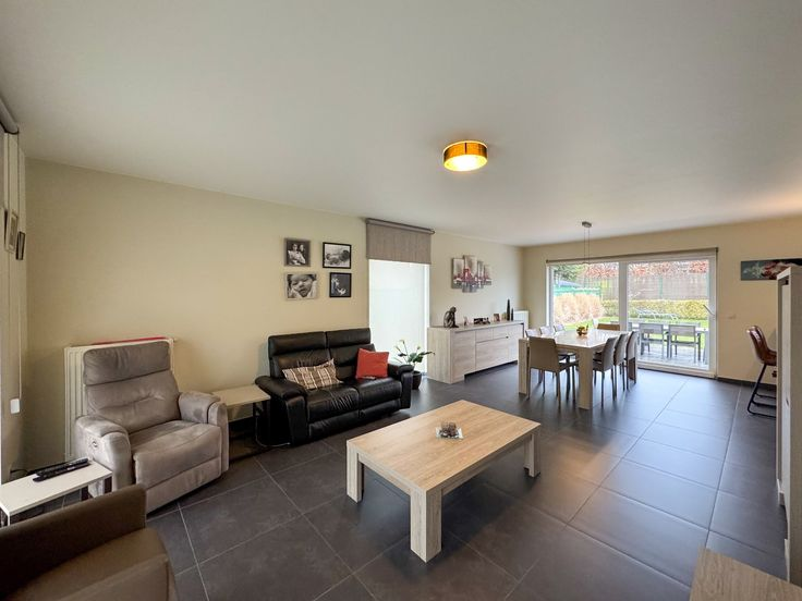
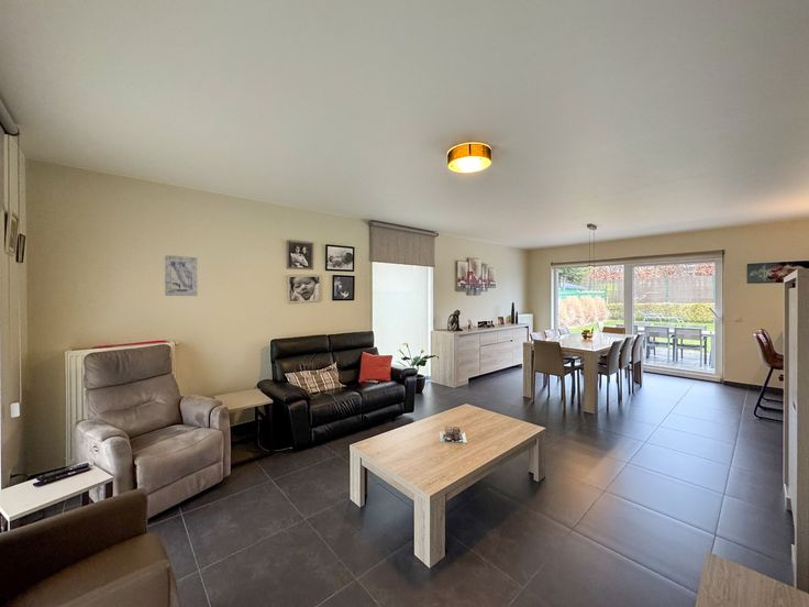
+ wall art [164,254,199,297]
